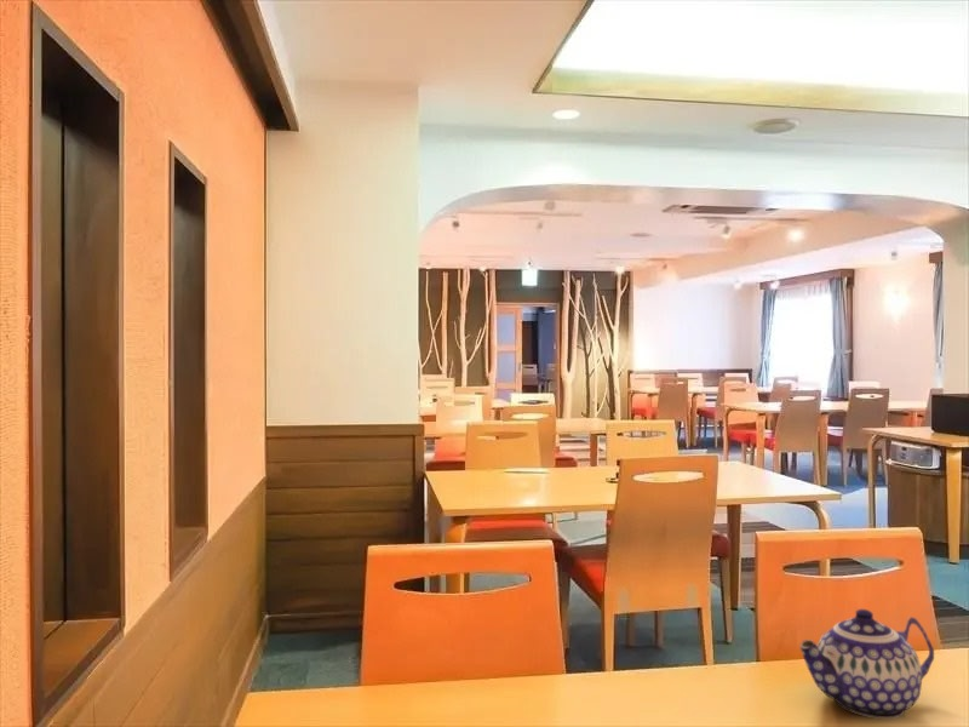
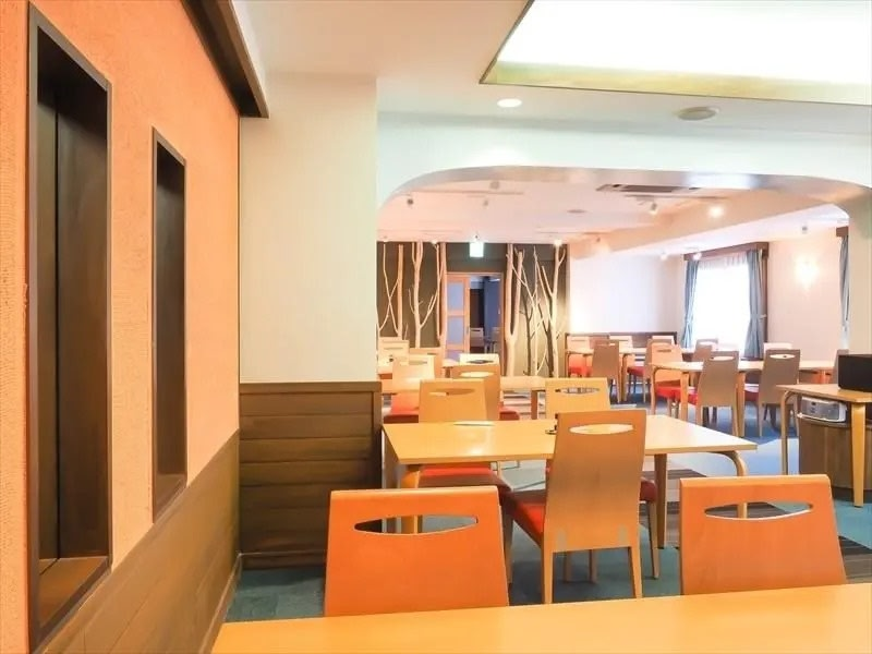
- teapot [799,608,935,720]
